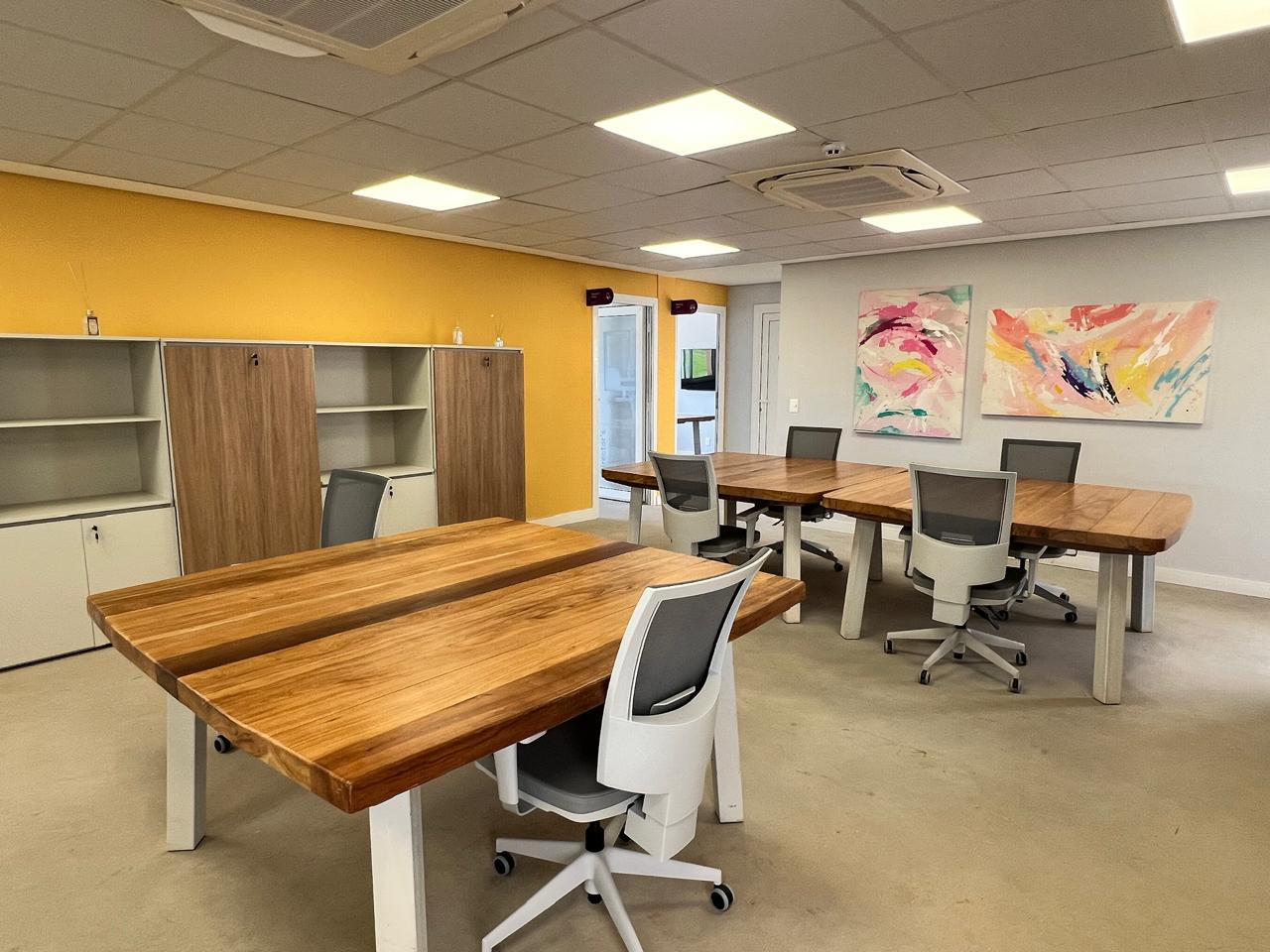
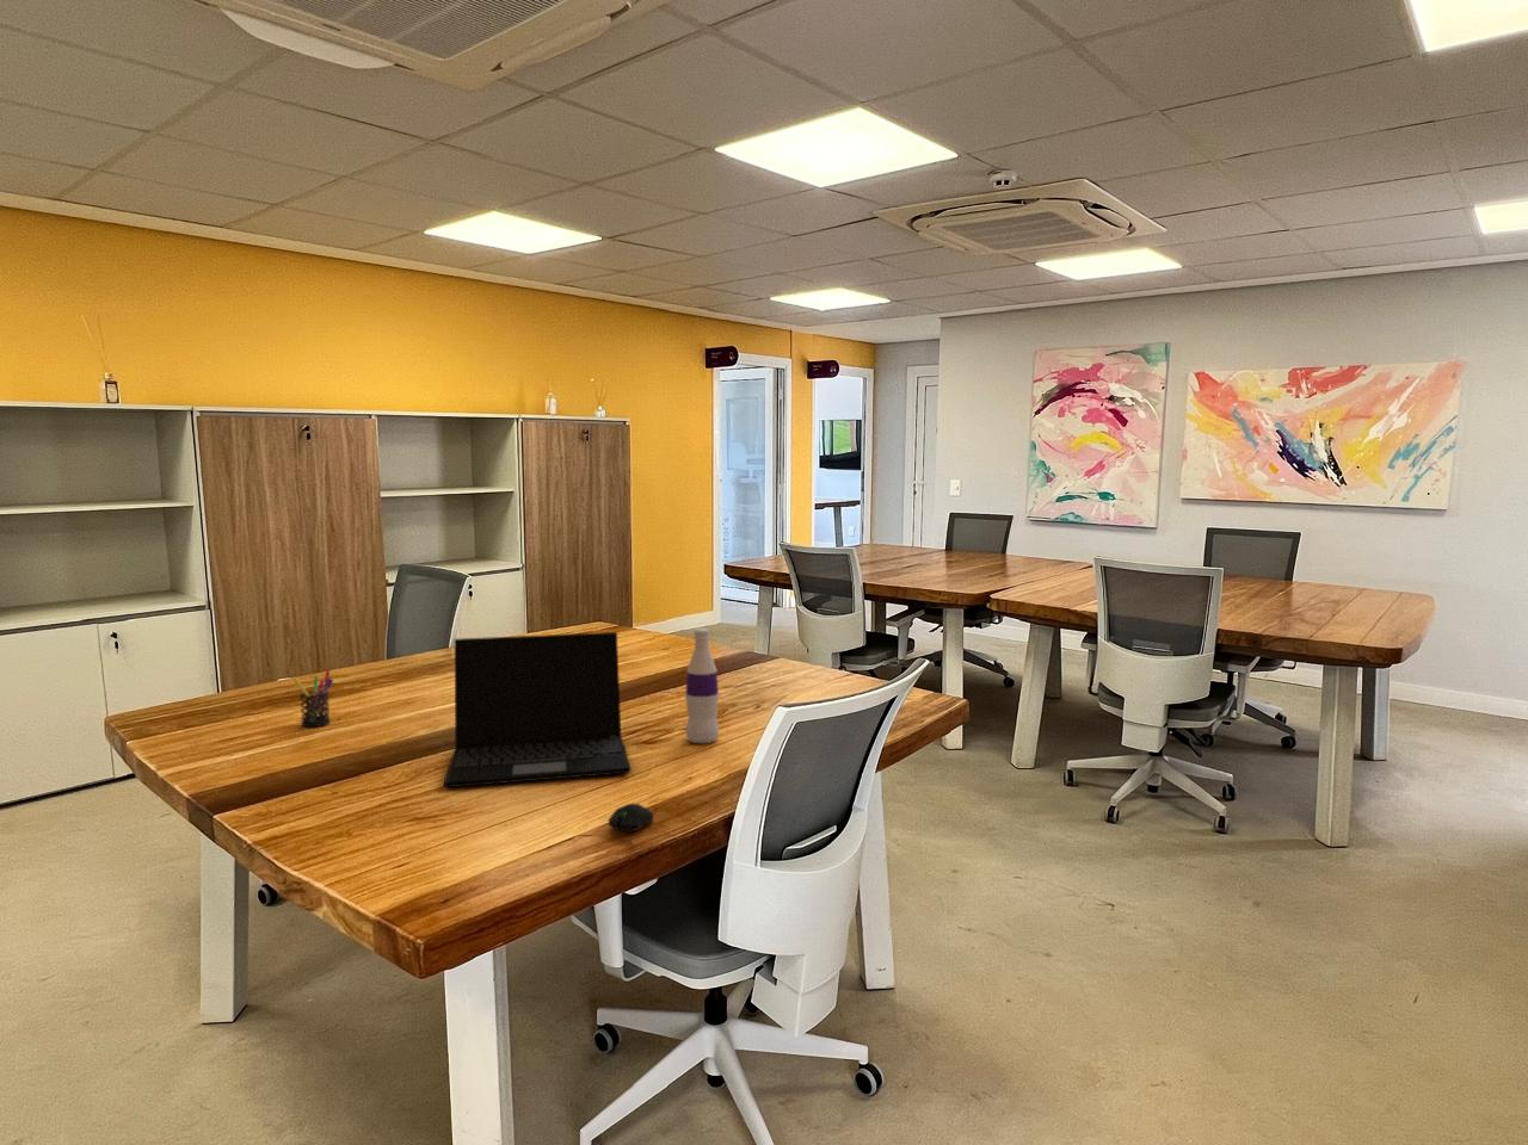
+ laptop [443,631,633,788]
+ pen holder [292,669,334,728]
+ bottle [685,628,719,744]
+ computer mouse [606,802,655,850]
